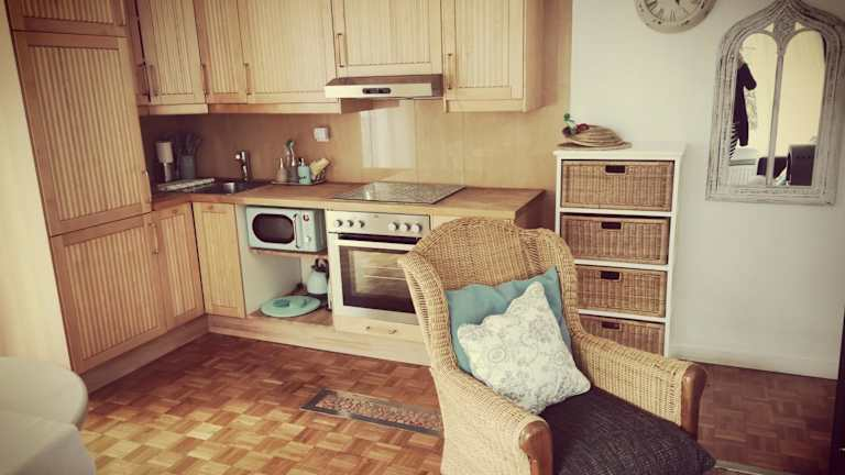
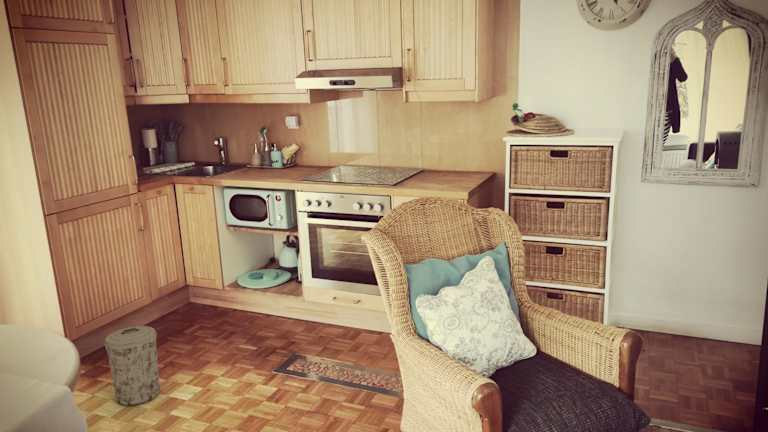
+ trash can [103,325,161,406]
